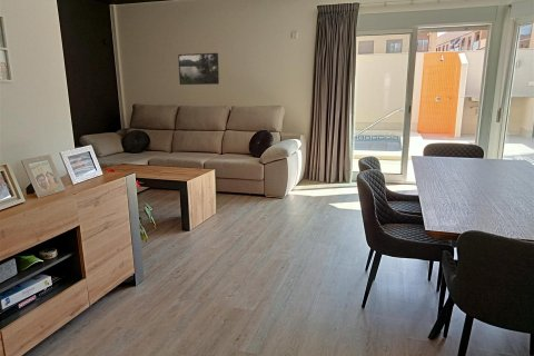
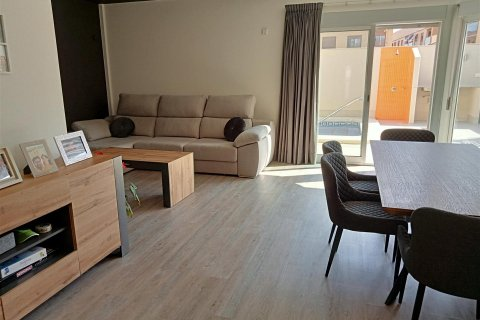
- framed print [177,52,220,86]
